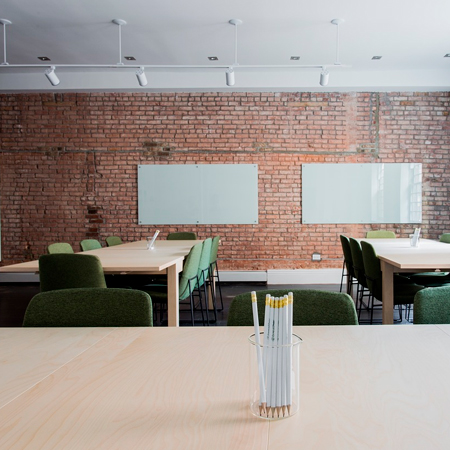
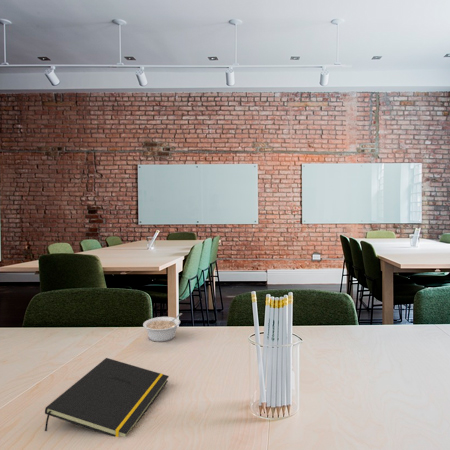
+ legume [142,312,183,343]
+ notepad [44,357,170,438]
